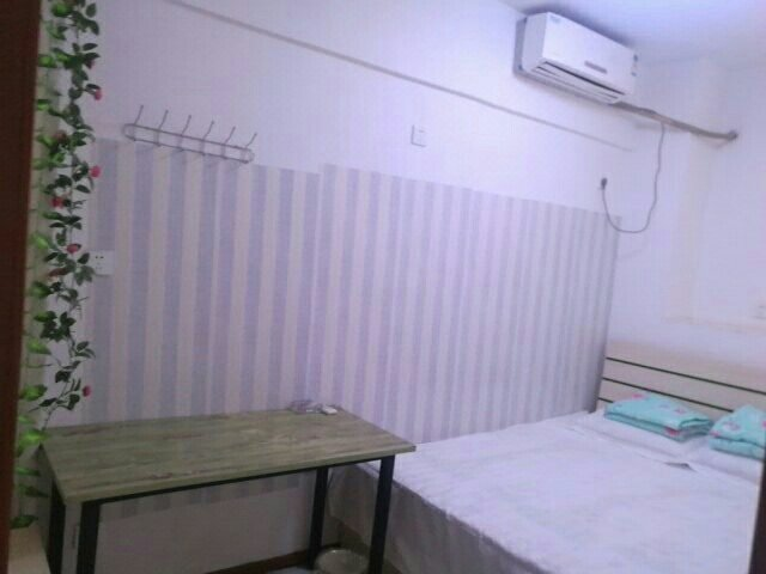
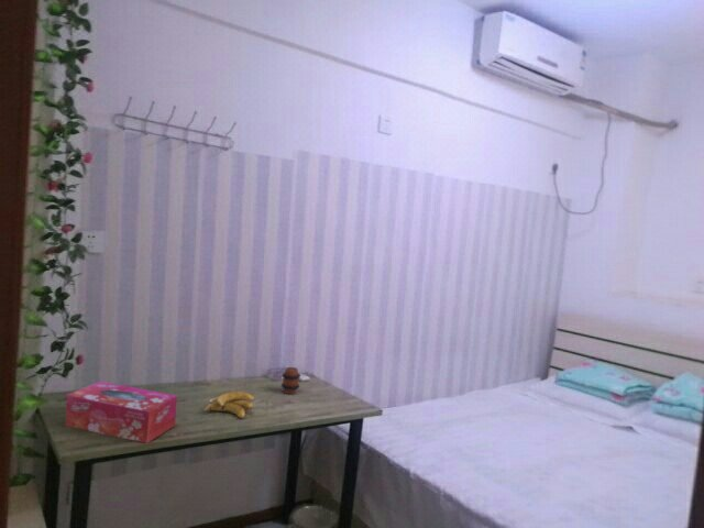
+ banana [204,391,255,420]
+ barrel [280,366,301,395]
+ tissue box [65,381,178,444]
